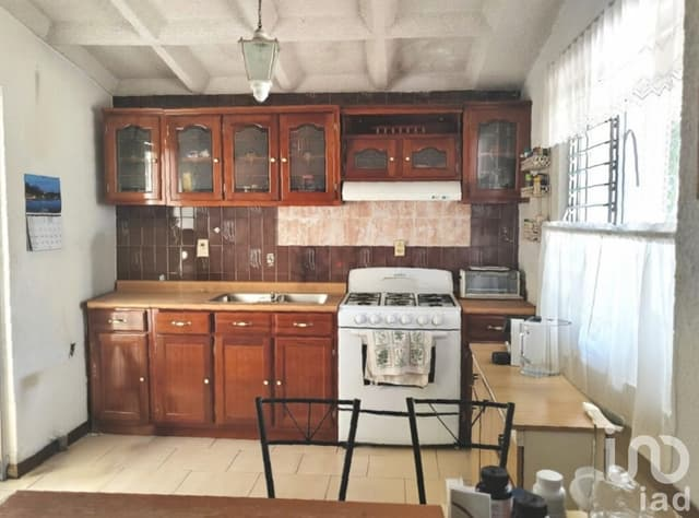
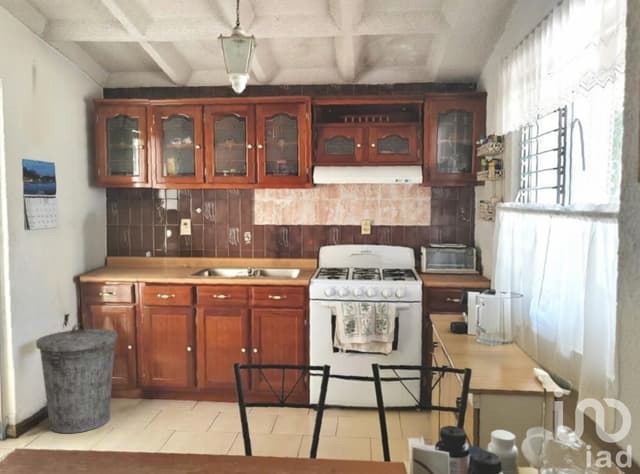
+ trash can [35,323,119,434]
